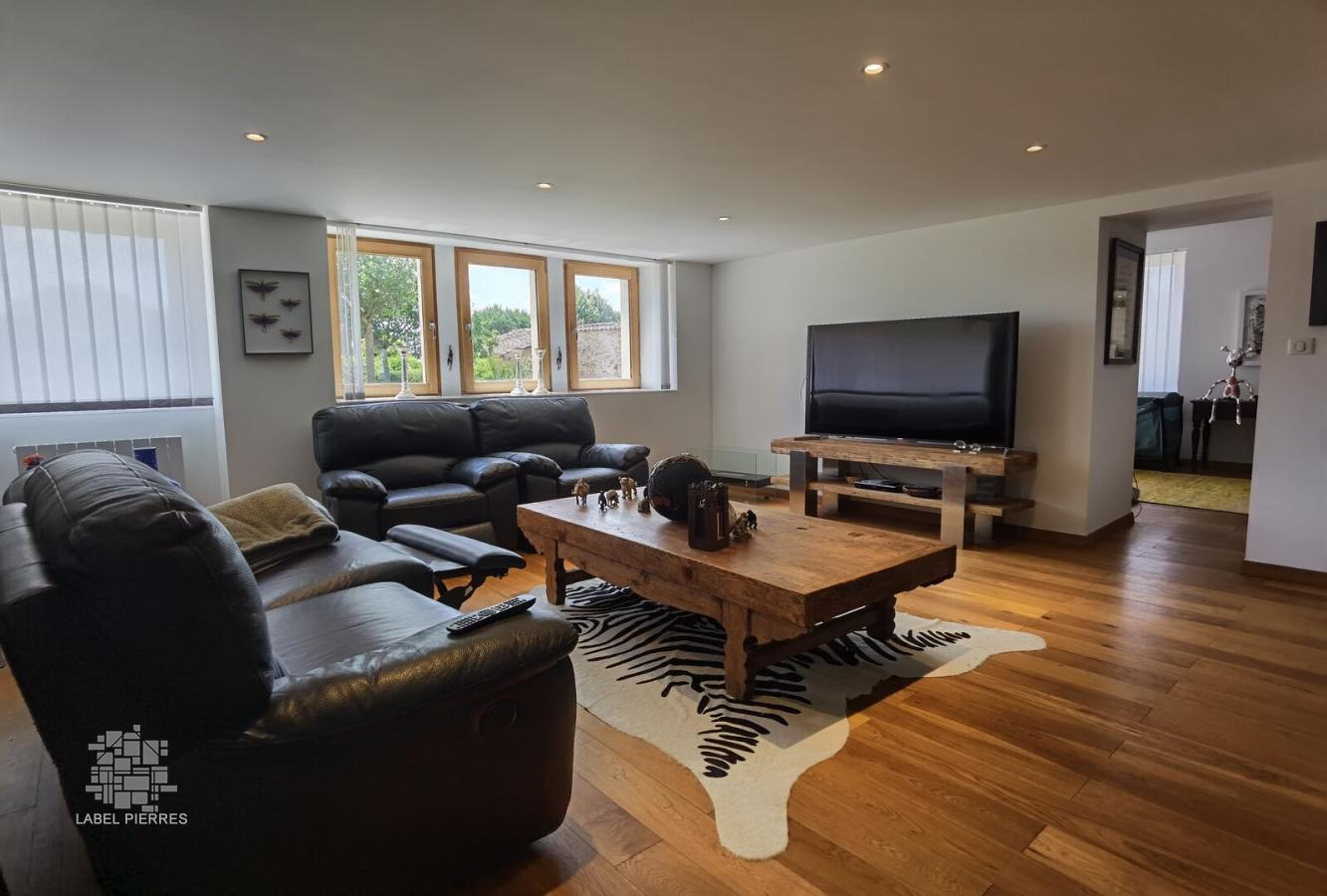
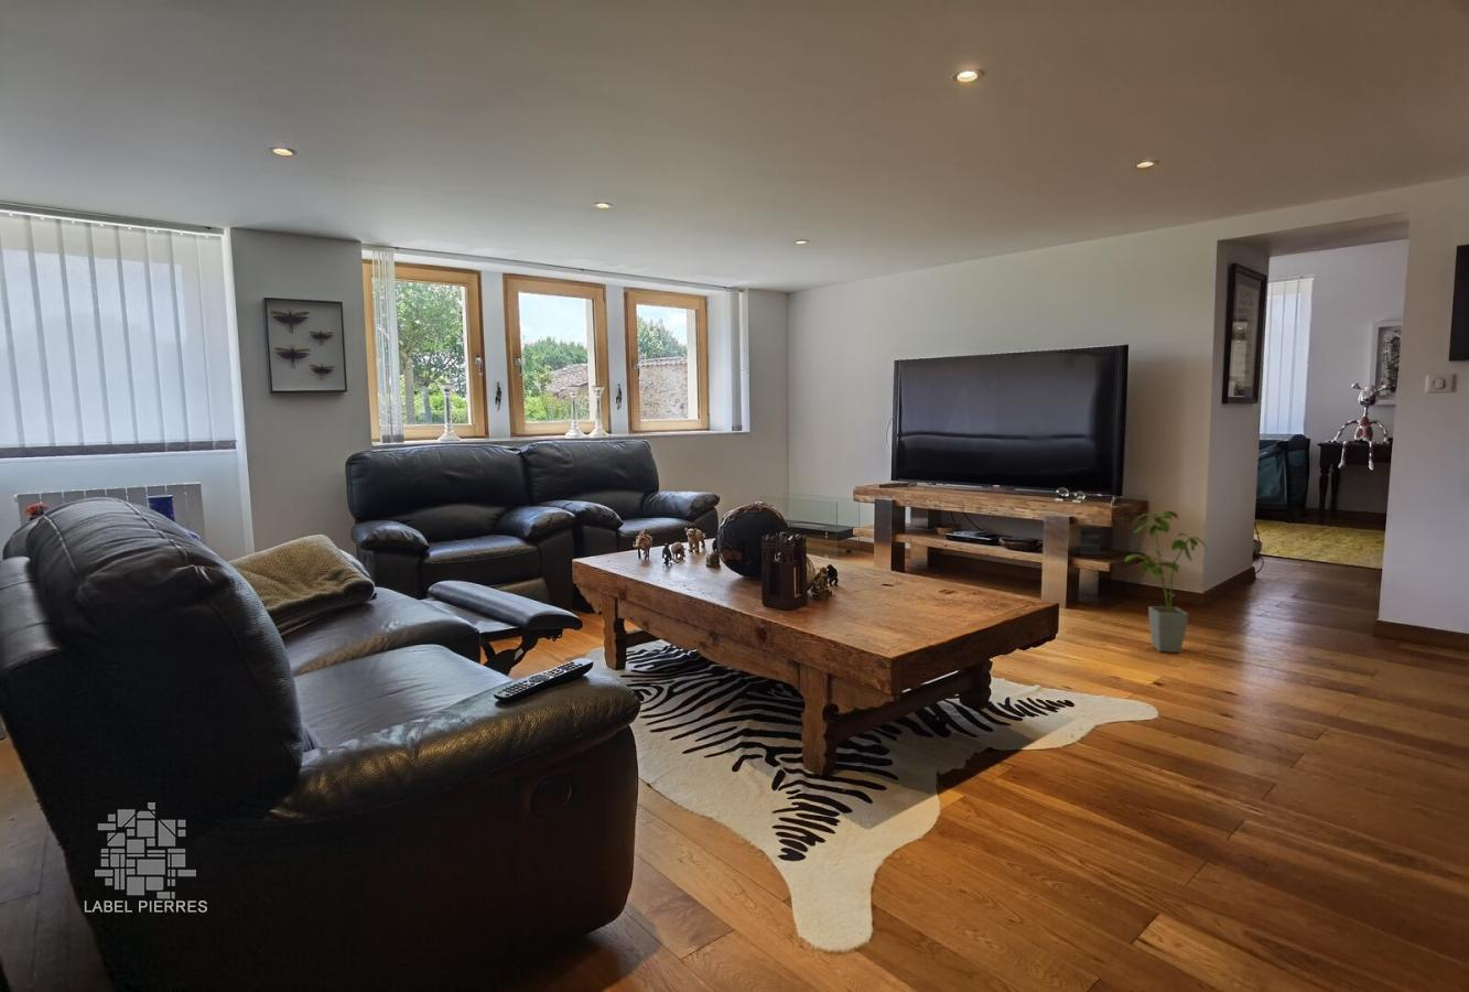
+ house plant [1124,510,1209,653]
